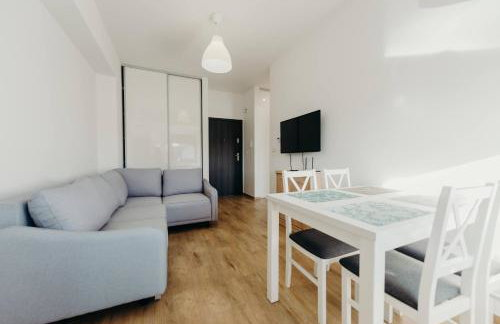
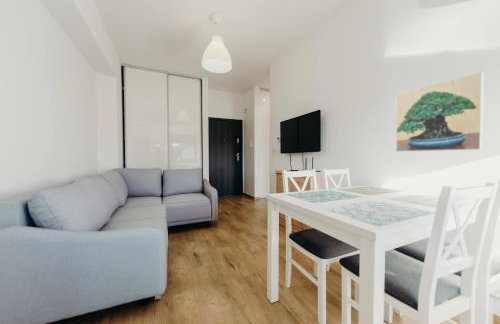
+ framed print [395,71,485,153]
